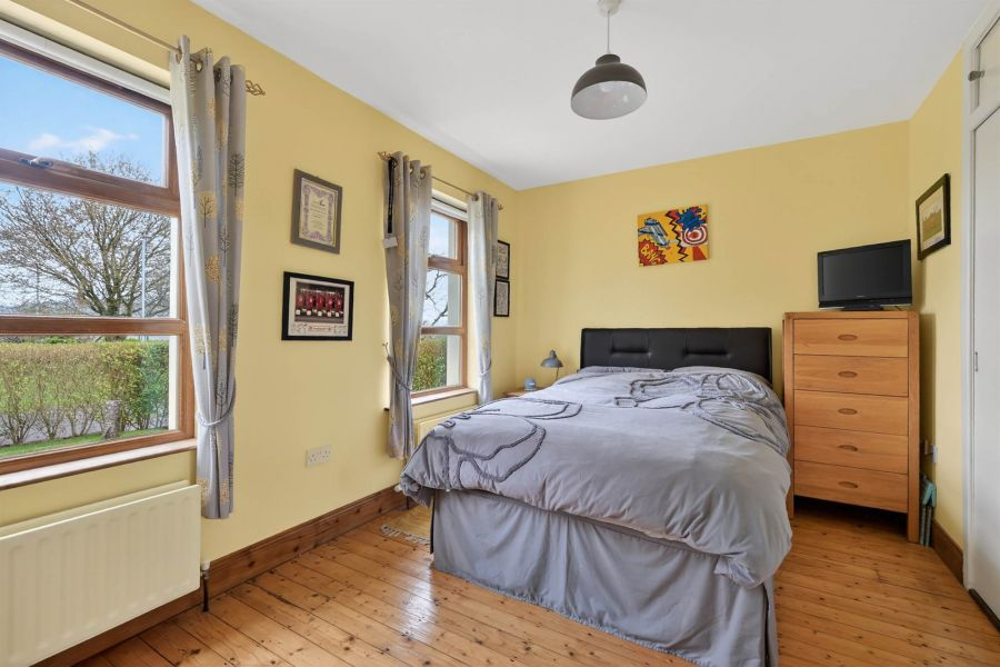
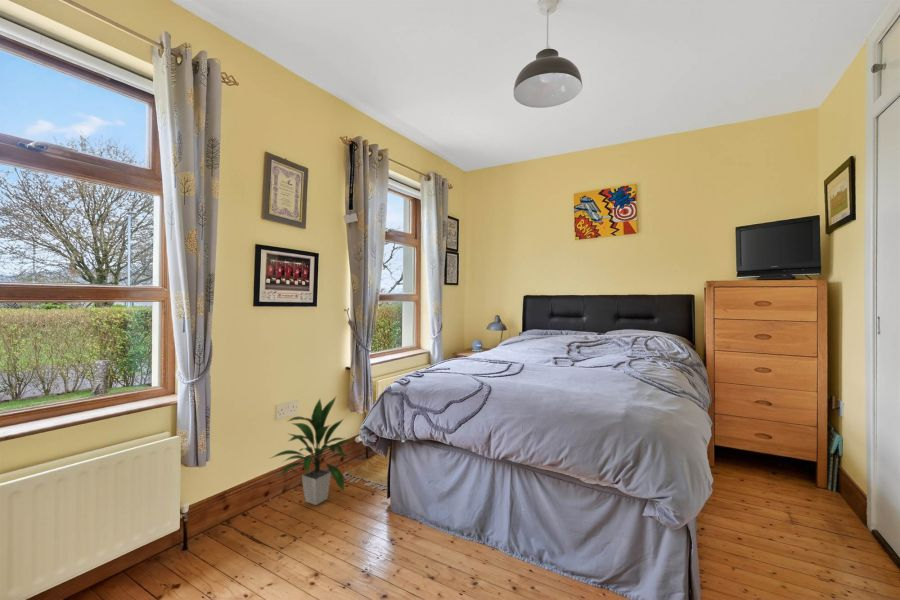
+ indoor plant [270,396,355,506]
